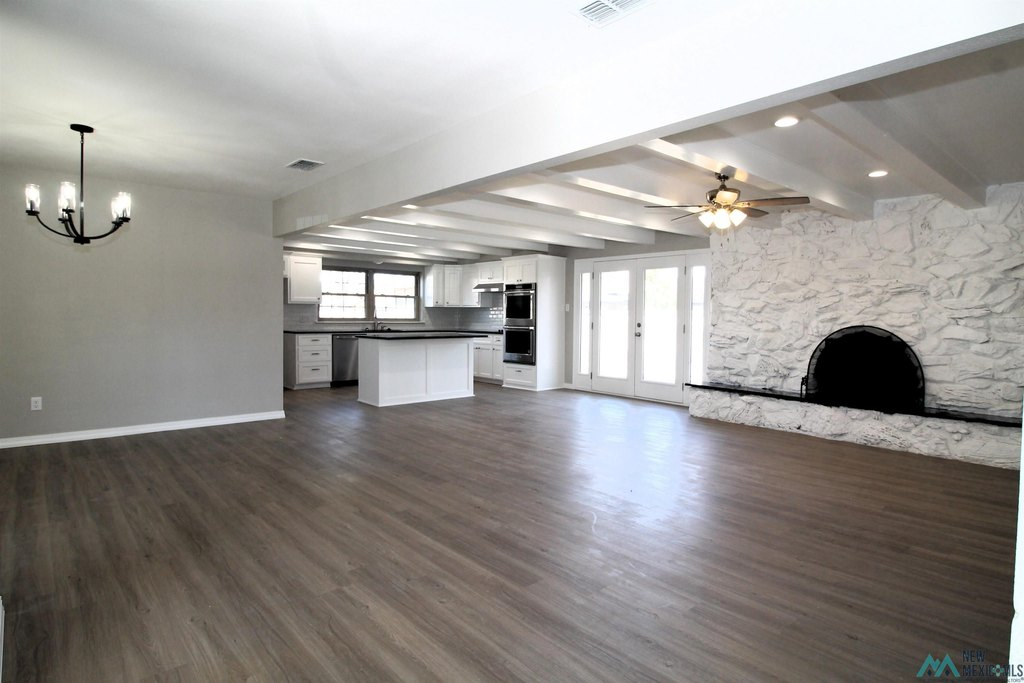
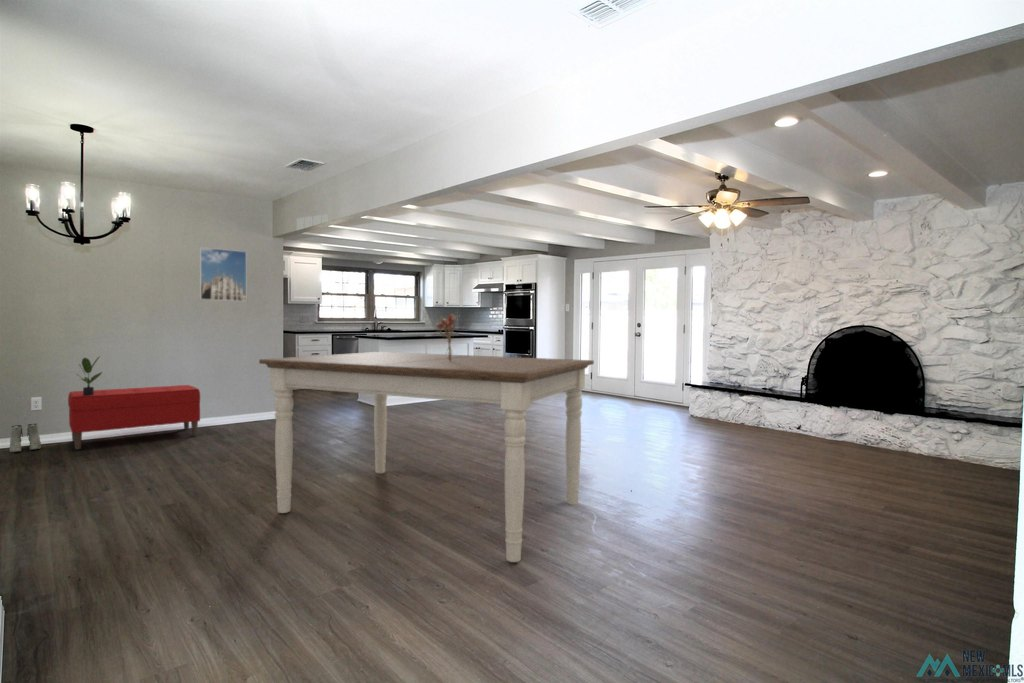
+ bench [67,384,201,450]
+ potted plant [77,356,103,396]
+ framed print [199,246,247,302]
+ bouquet [432,313,458,361]
+ dining table [258,351,595,563]
+ boots [9,423,42,453]
